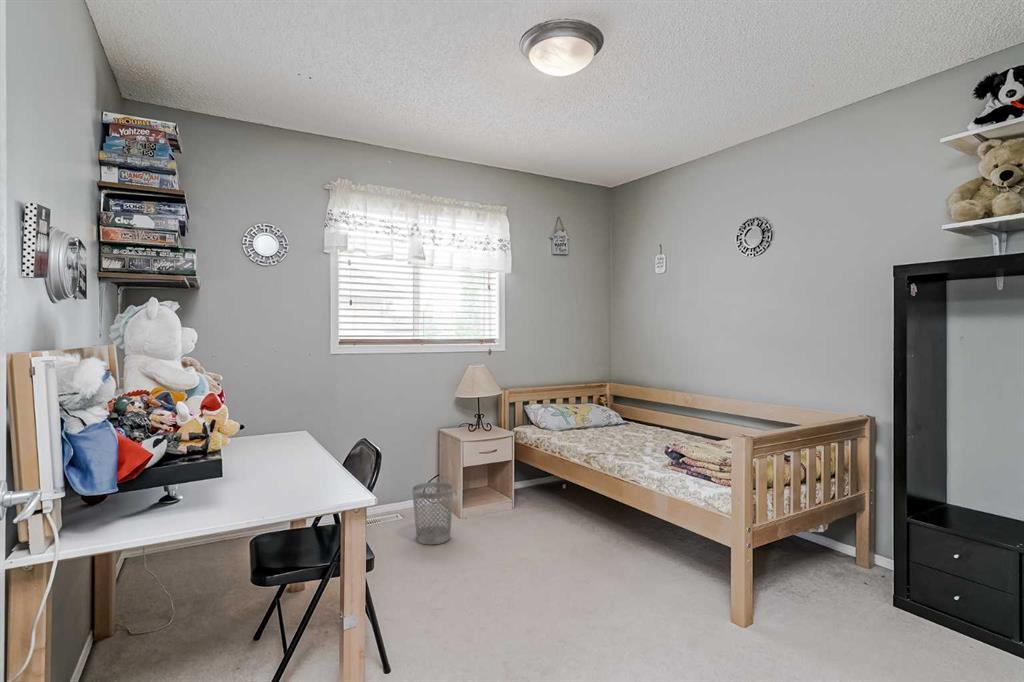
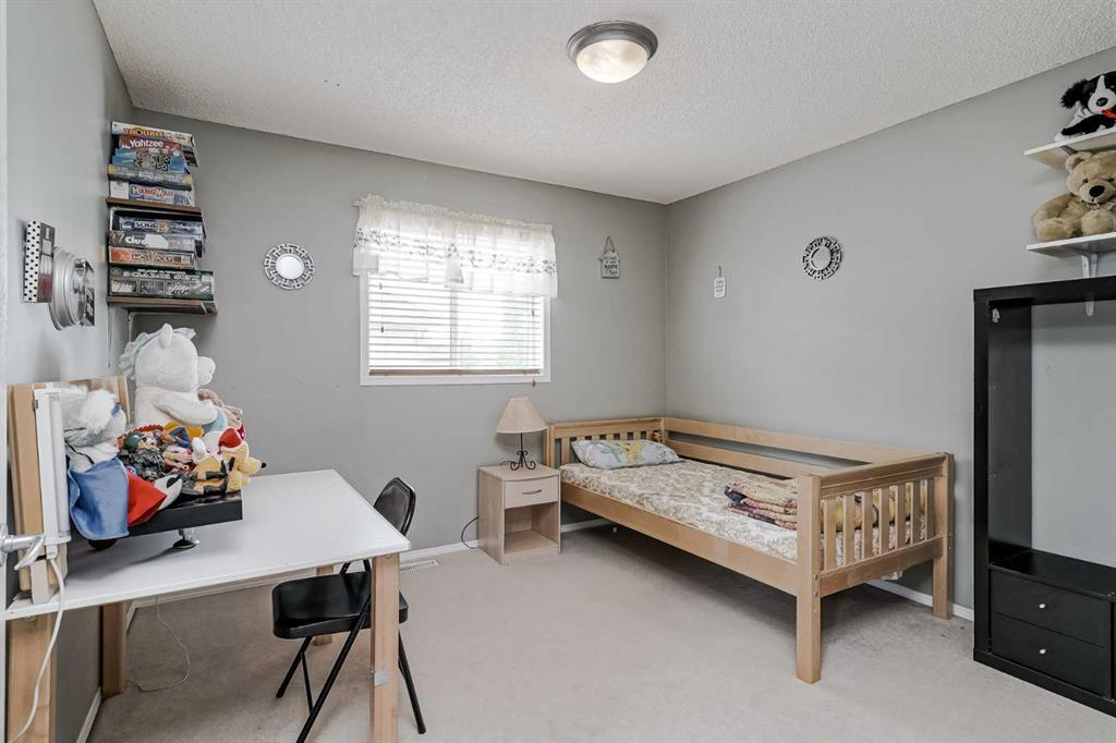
- wastebasket [411,481,455,546]
